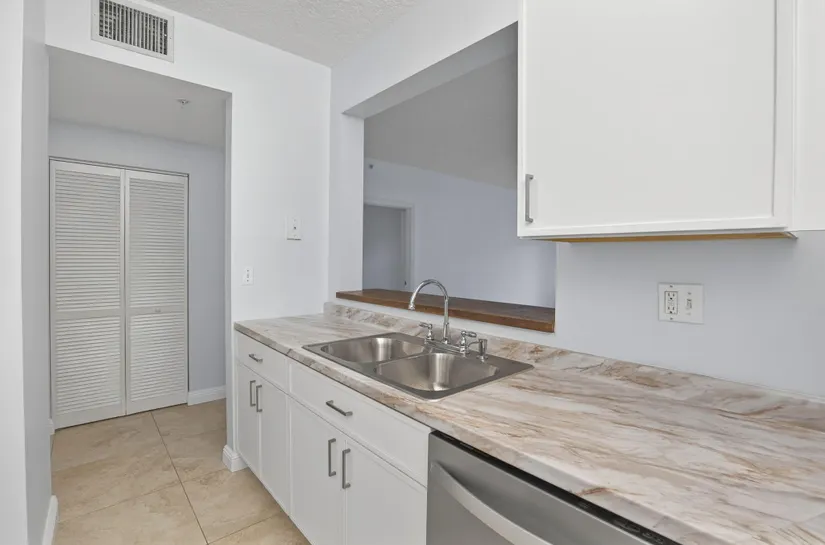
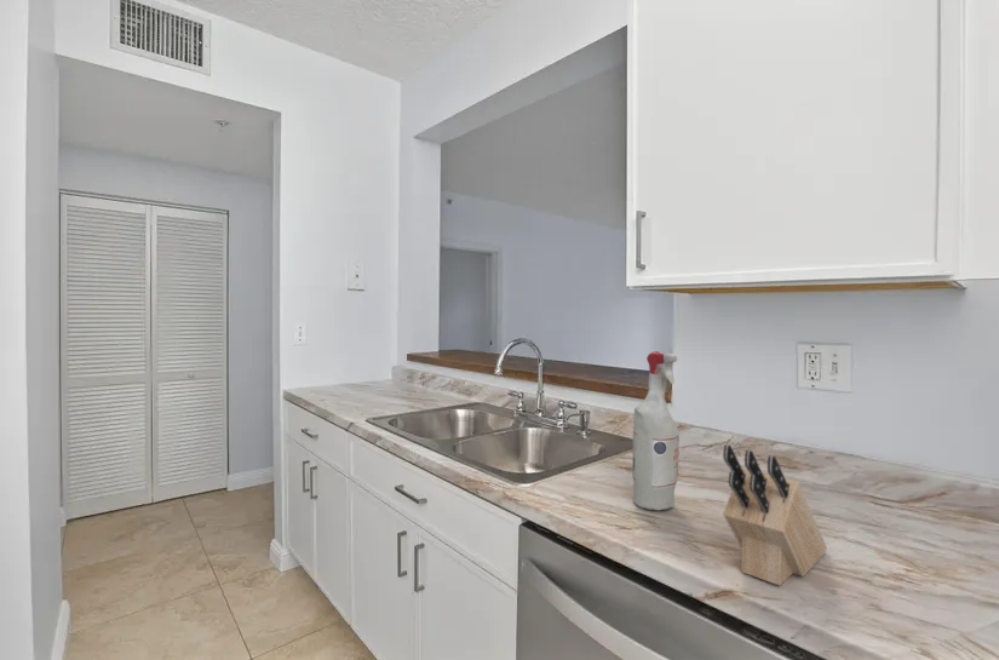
+ spray bottle [631,350,681,512]
+ knife block [722,443,828,587]
